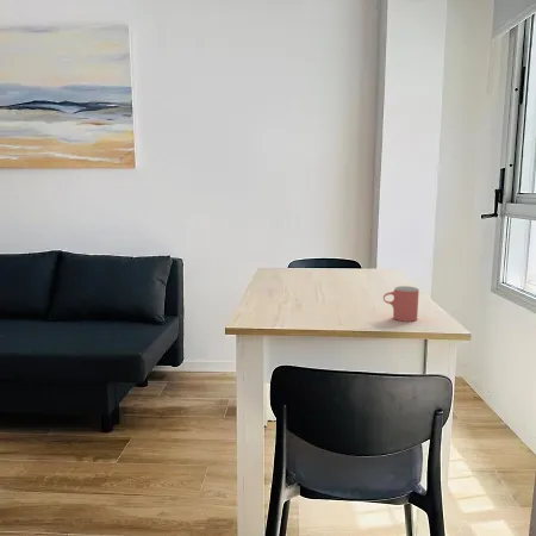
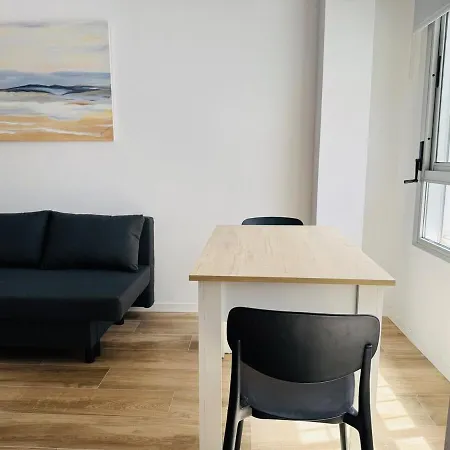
- cup [382,285,420,323]
